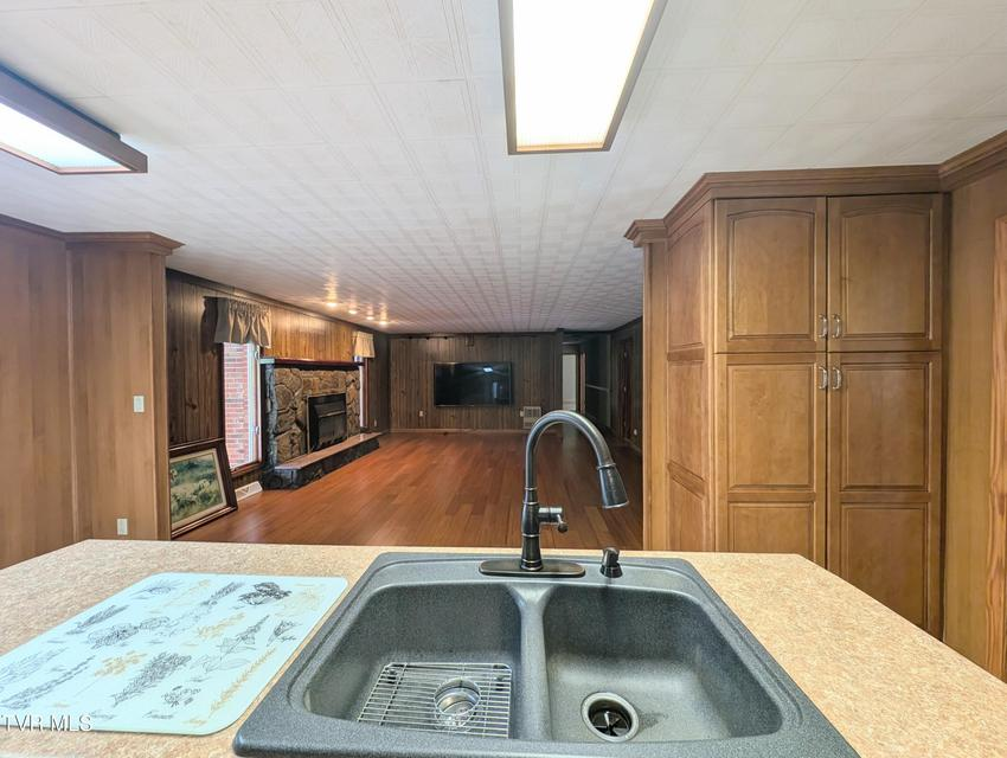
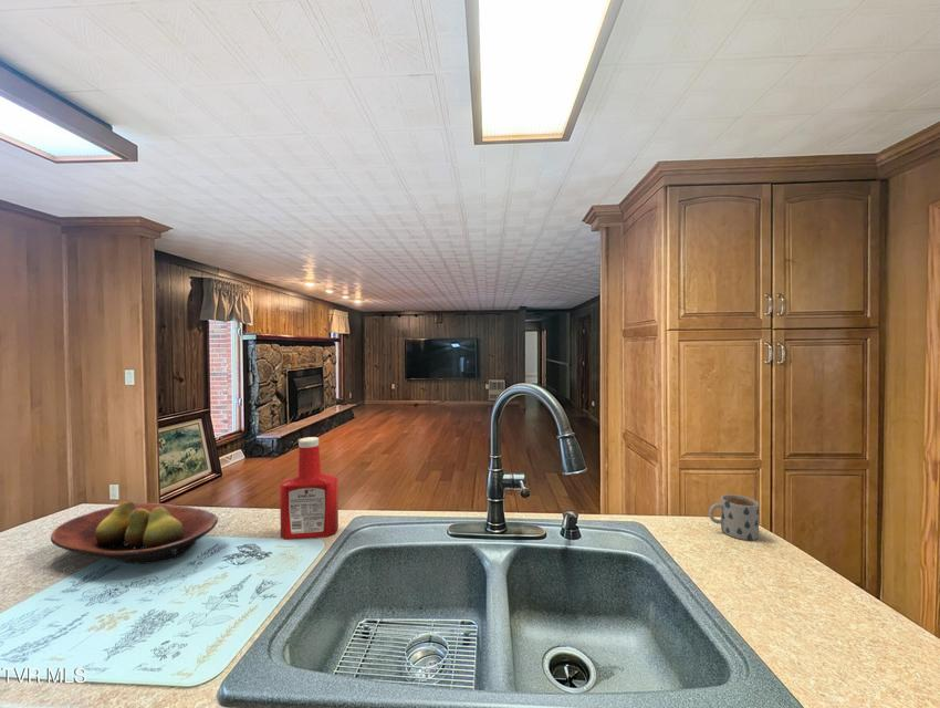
+ soap bottle [279,436,340,541]
+ fruit bowl [50,499,219,565]
+ mug [708,493,761,541]
